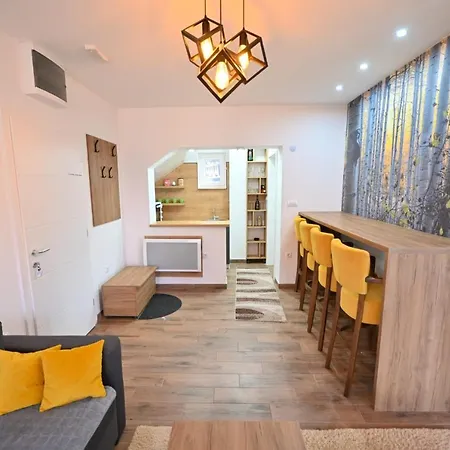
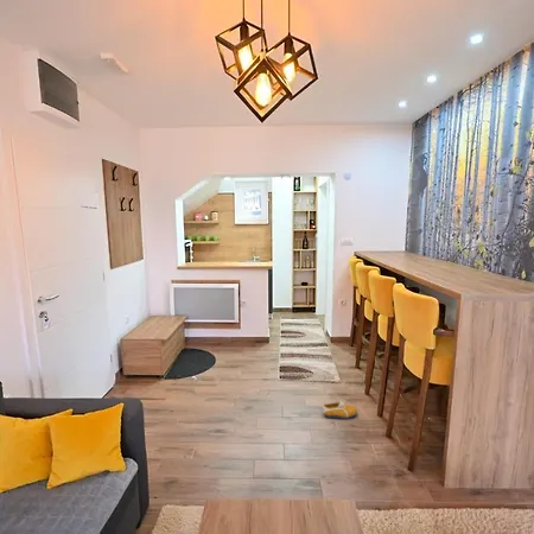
+ shoe [322,399,358,420]
